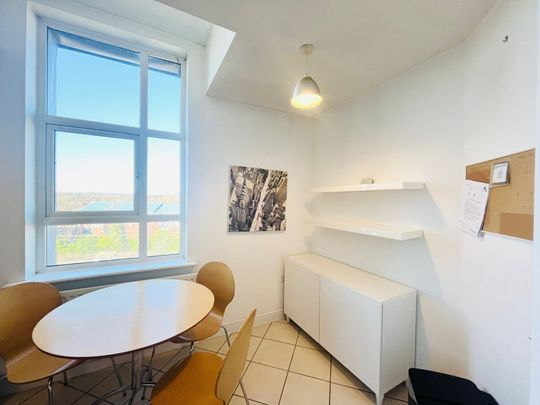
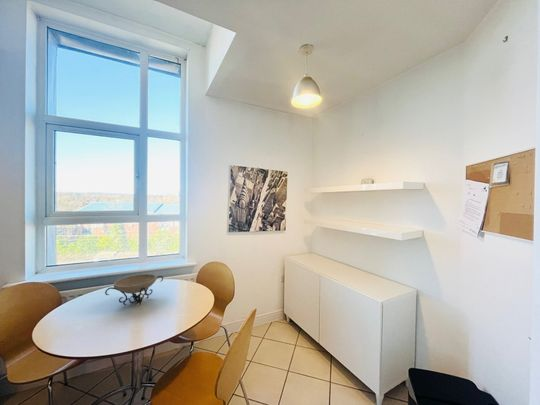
+ decorative bowl [104,273,164,306]
